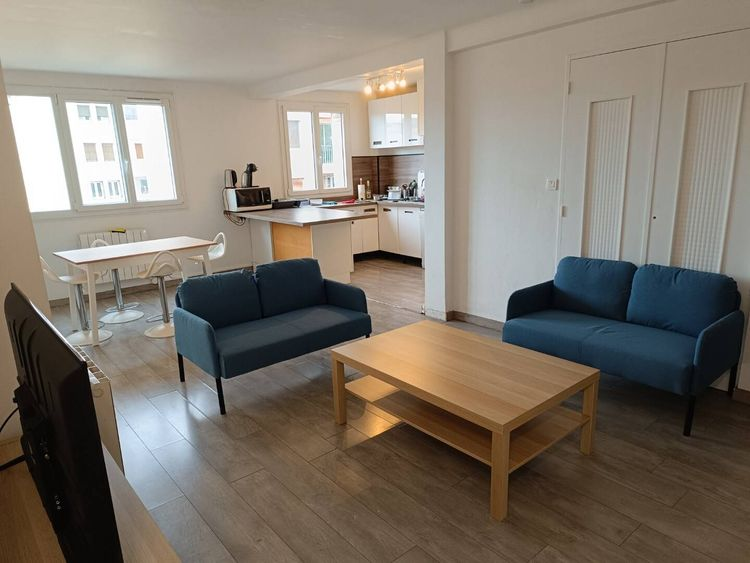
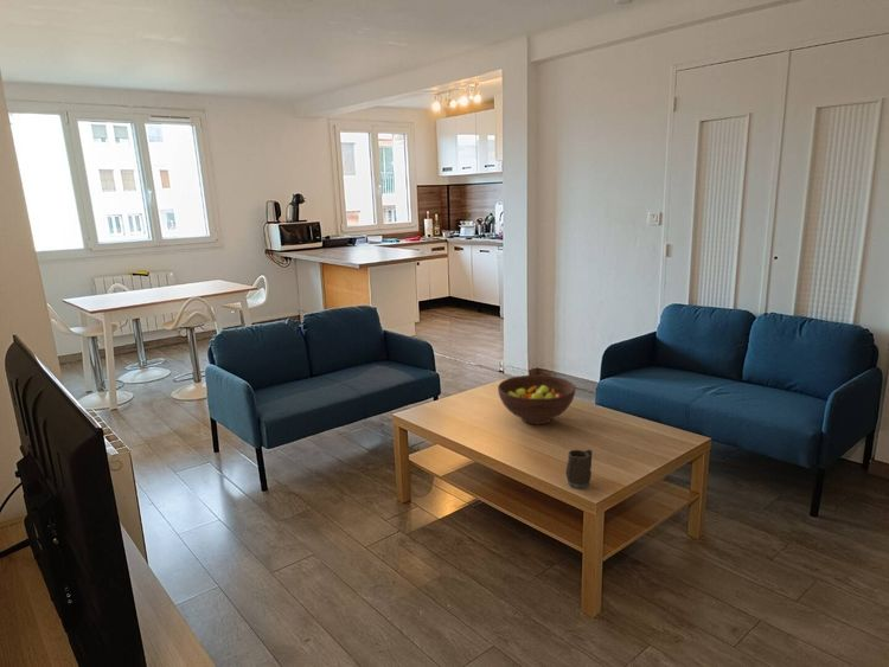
+ mug [565,448,593,489]
+ fruit bowl [497,374,576,425]
